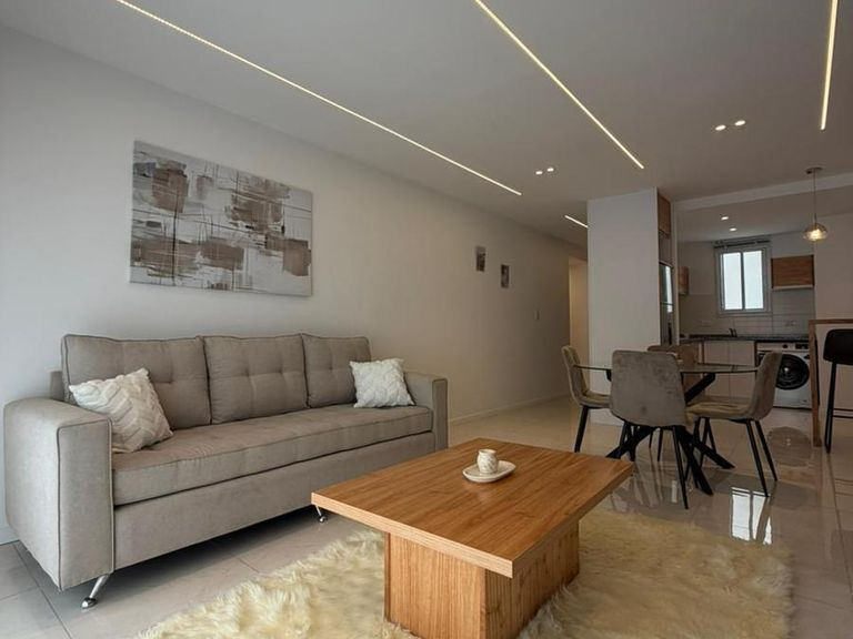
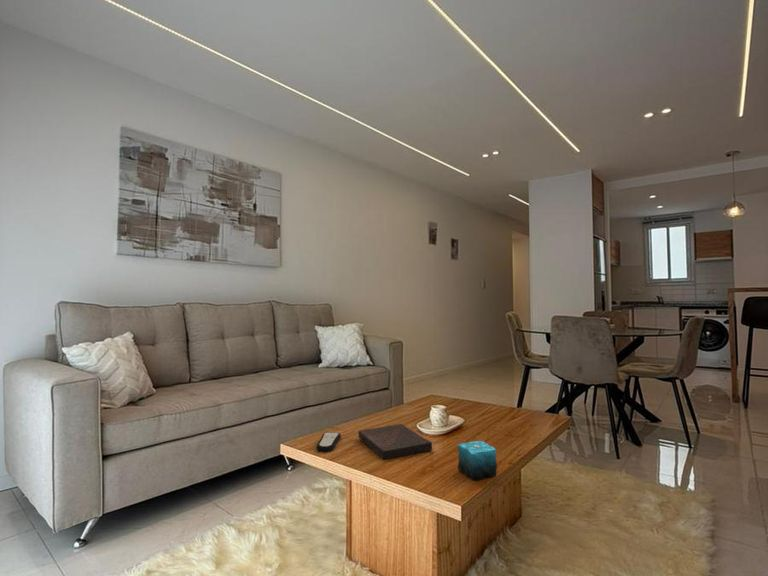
+ remote control [316,431,342,452]
+ book [357,423,433,461]
+ candle [457,440,498,481]
